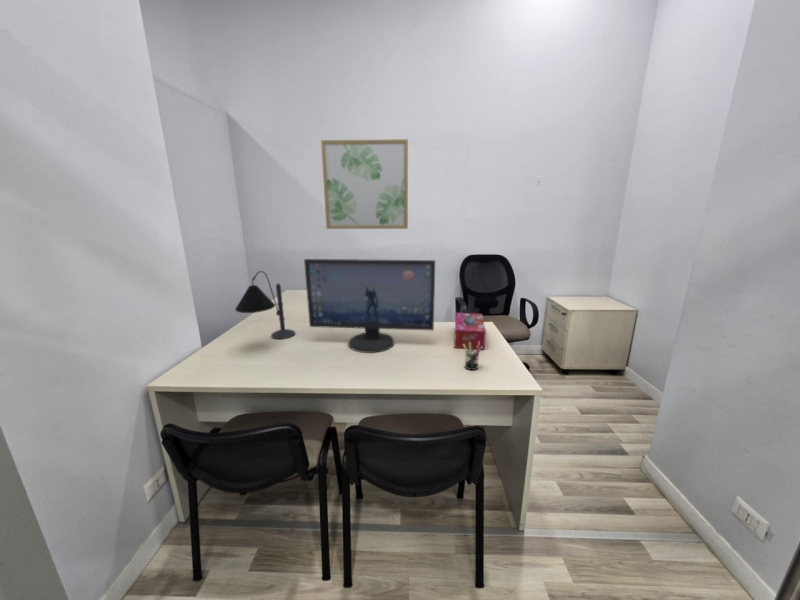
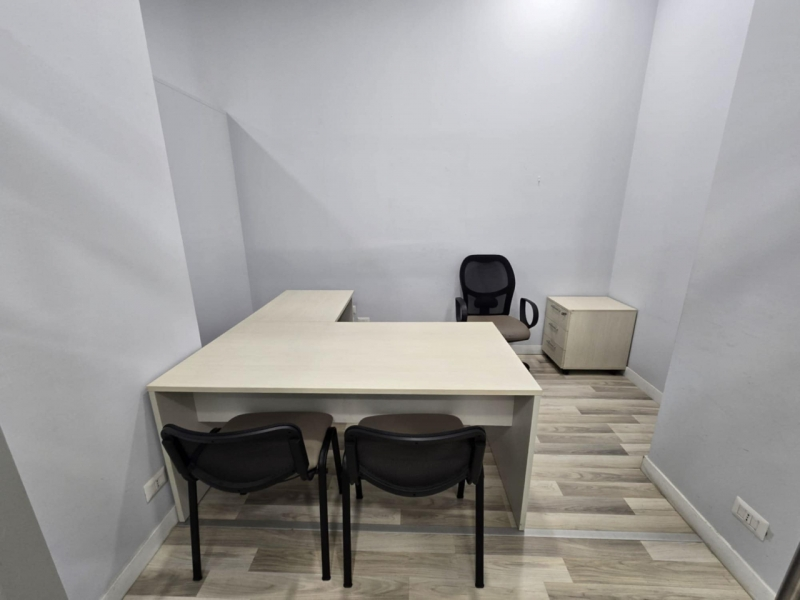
- computer monitor [303,258,436,354]
- desk lamp [234,270,296,340]
- wall art [320,138,409,230]
- tissue box [453,312,487,351]
- pen holder [463,341,483,371]
